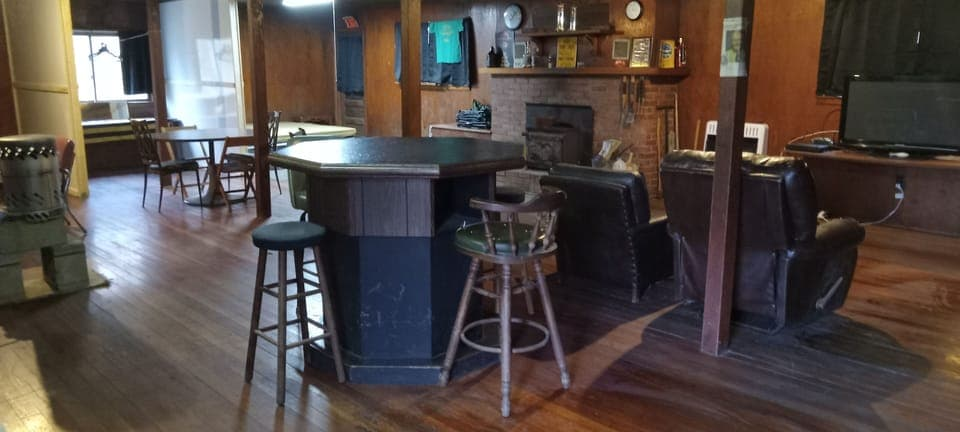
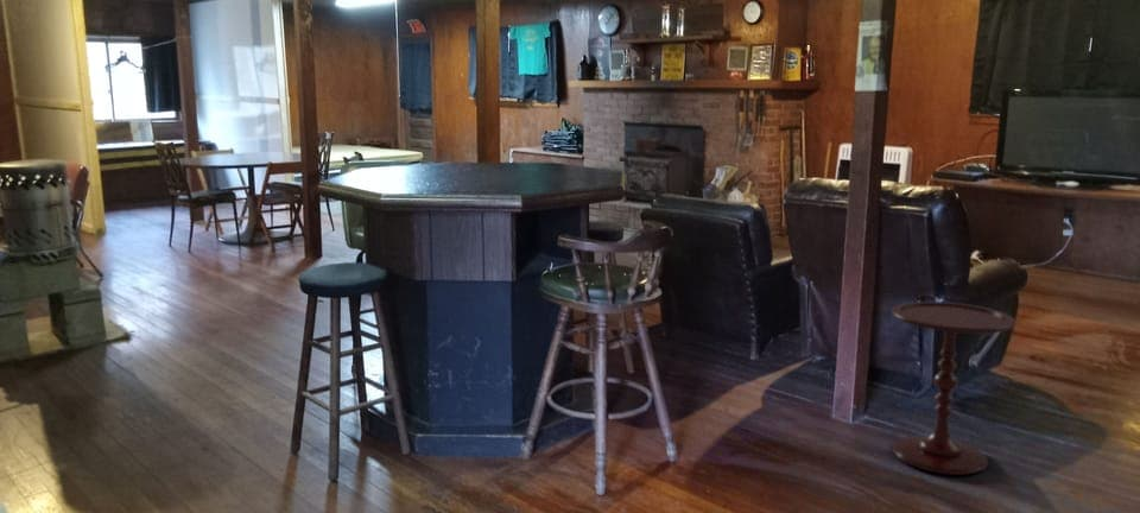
+ side table [891,300,1016,476]
